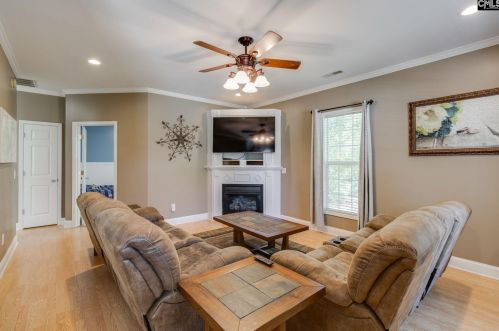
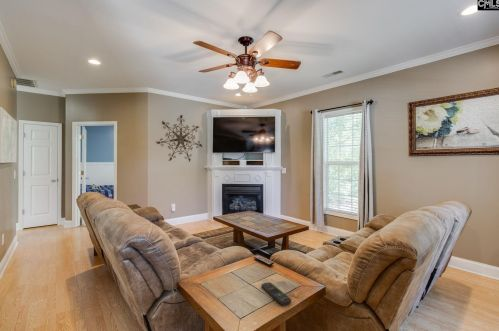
+ remote control [260,281,292,306]
